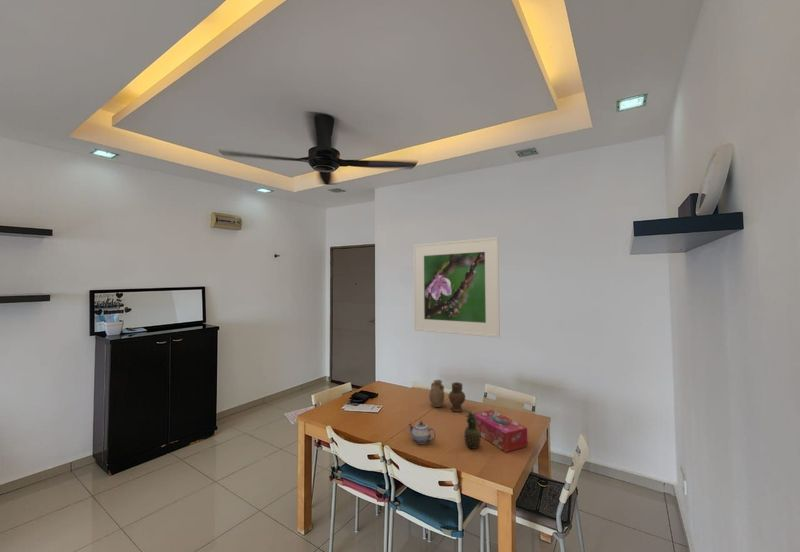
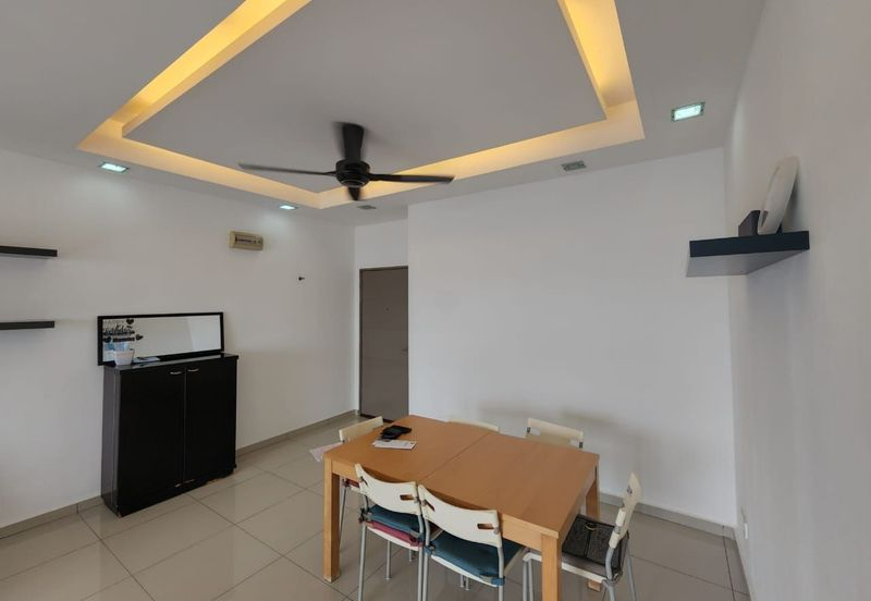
- teapot [407,421,437,445]
- vase [428,379,466,413]
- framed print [412,236,501,339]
- fruit [463,410,482,450]
- tissue box [475,409,528,453]
